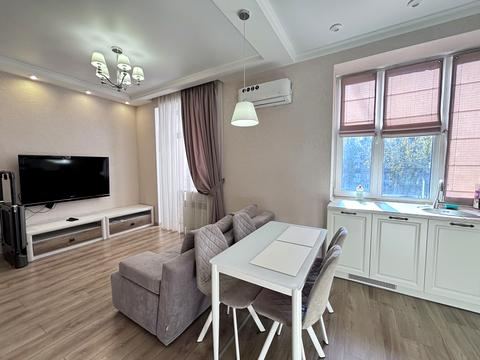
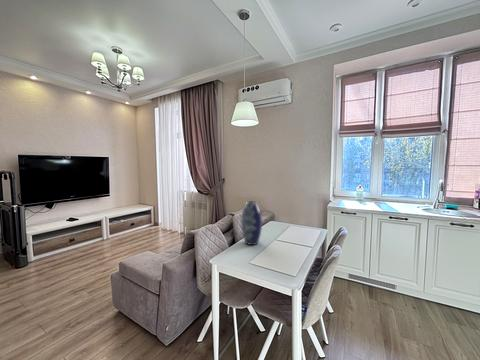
+ vase [240,200,263,246]
